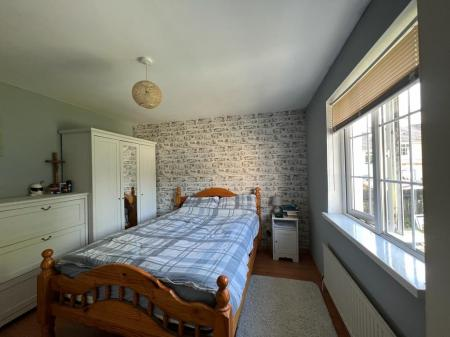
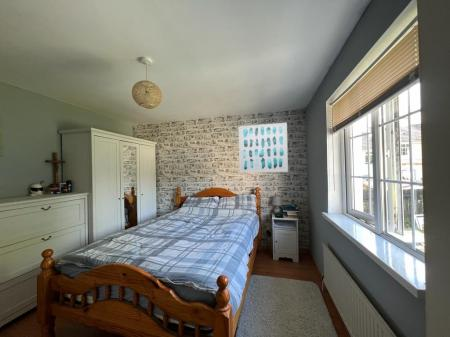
+ wall art [238,122,289,173]
